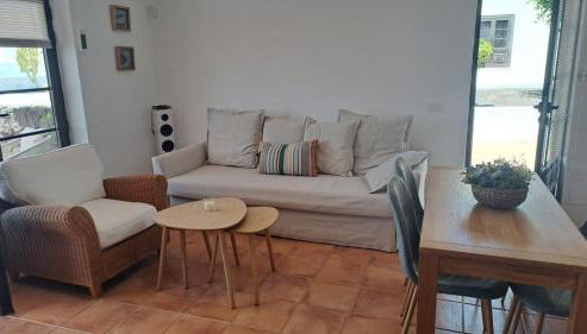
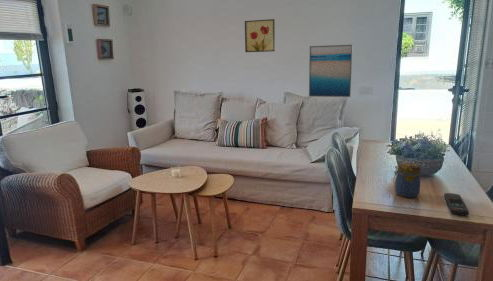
+ wall art [244,18,276,53]
+ jar [392,162,422,199]
+ wall art [308,44,354,98]
+ remote control [443,192,470,217]
